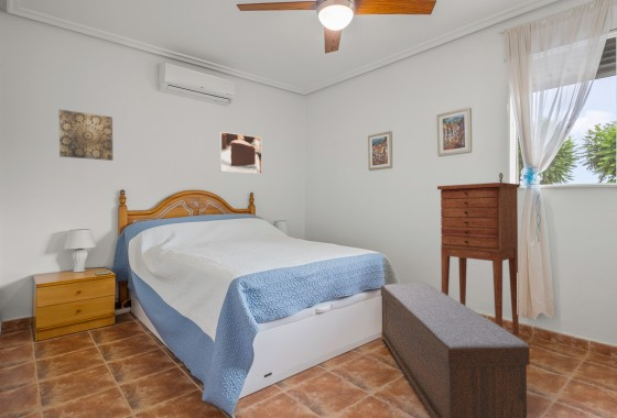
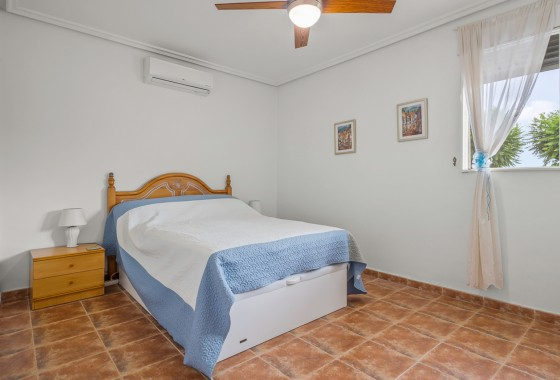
- wall art [58,109,113,162]
- cabinet [436,182,520,336]
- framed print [219,131,263,175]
- bench [380,282,531,418]
